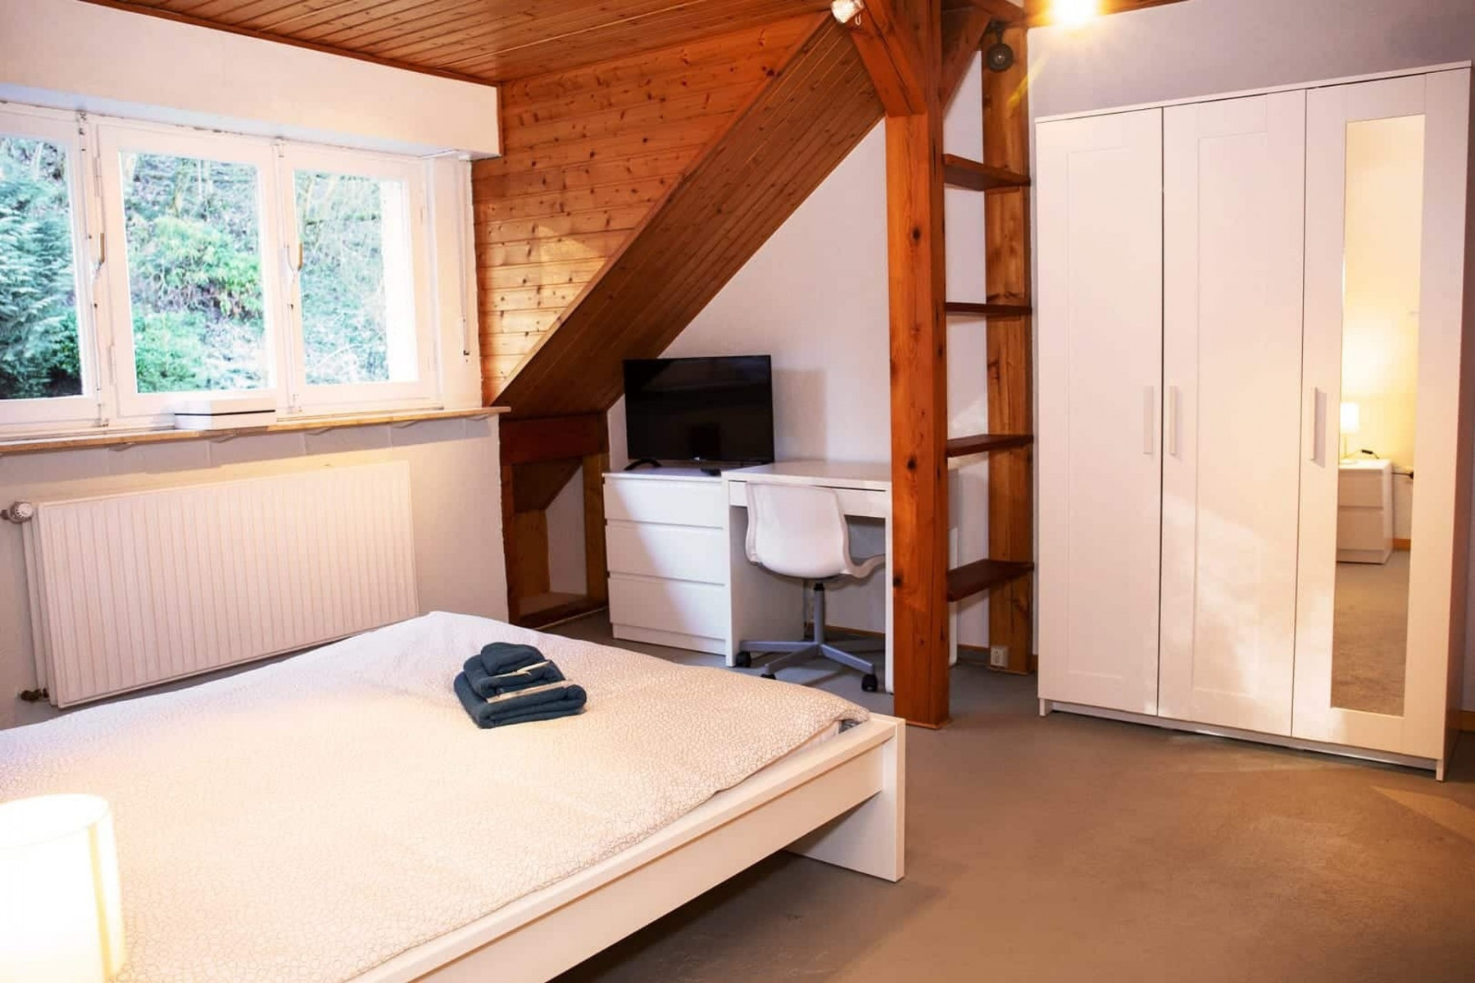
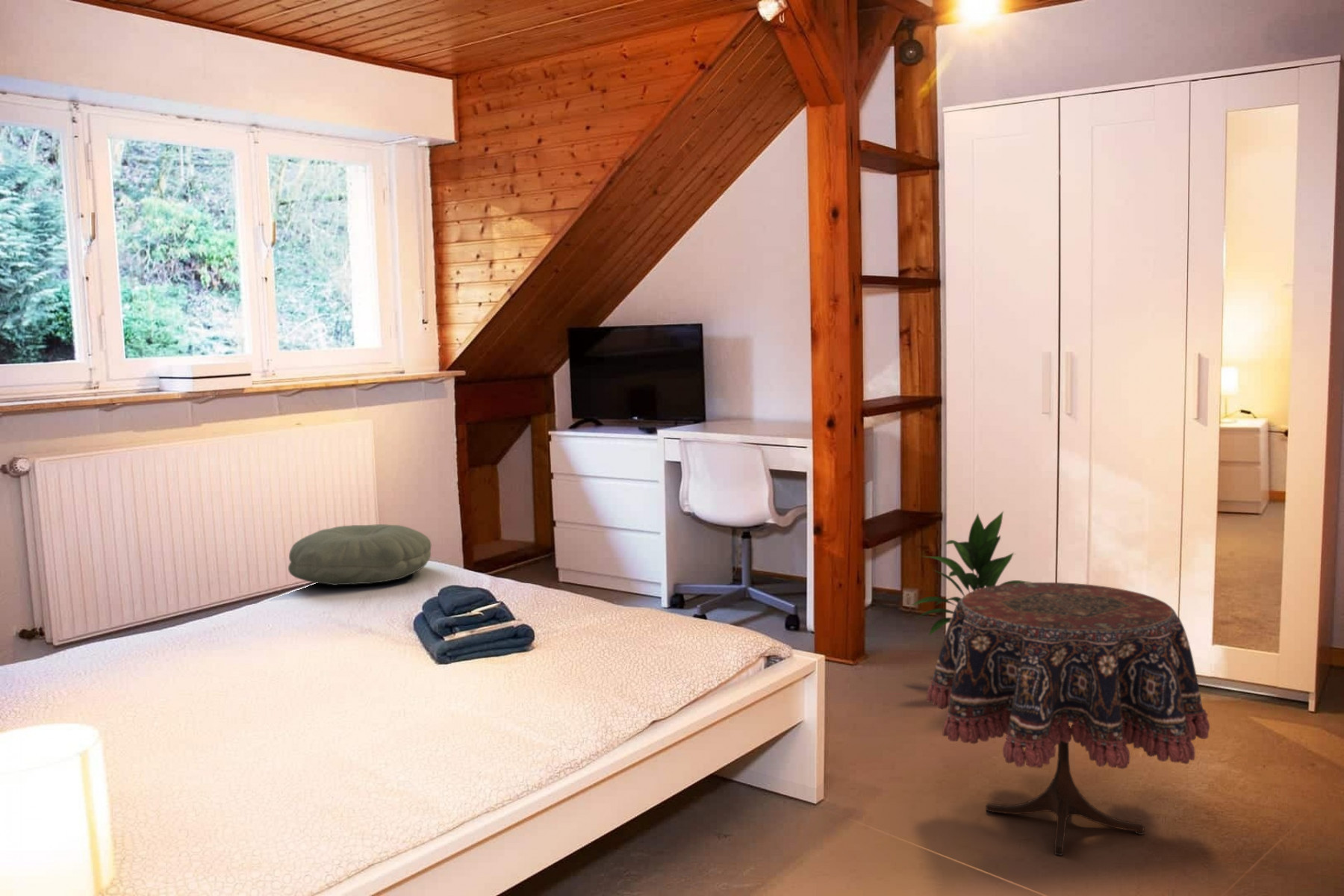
+ pillow [287,523,432,586]
+ side table [926,582,1210,856]
+ indoor plant [908,510,1032,637]
